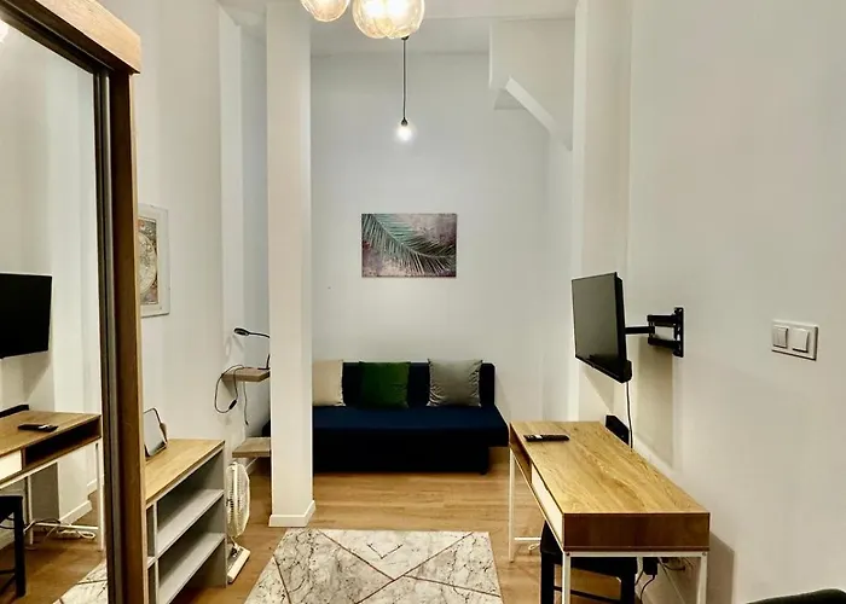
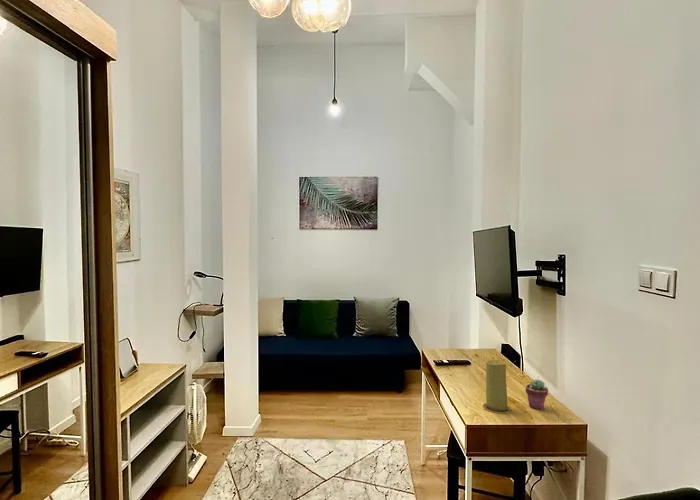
+ potted succulent [525,379,549,410]
+ candle [482,359,512,414]
